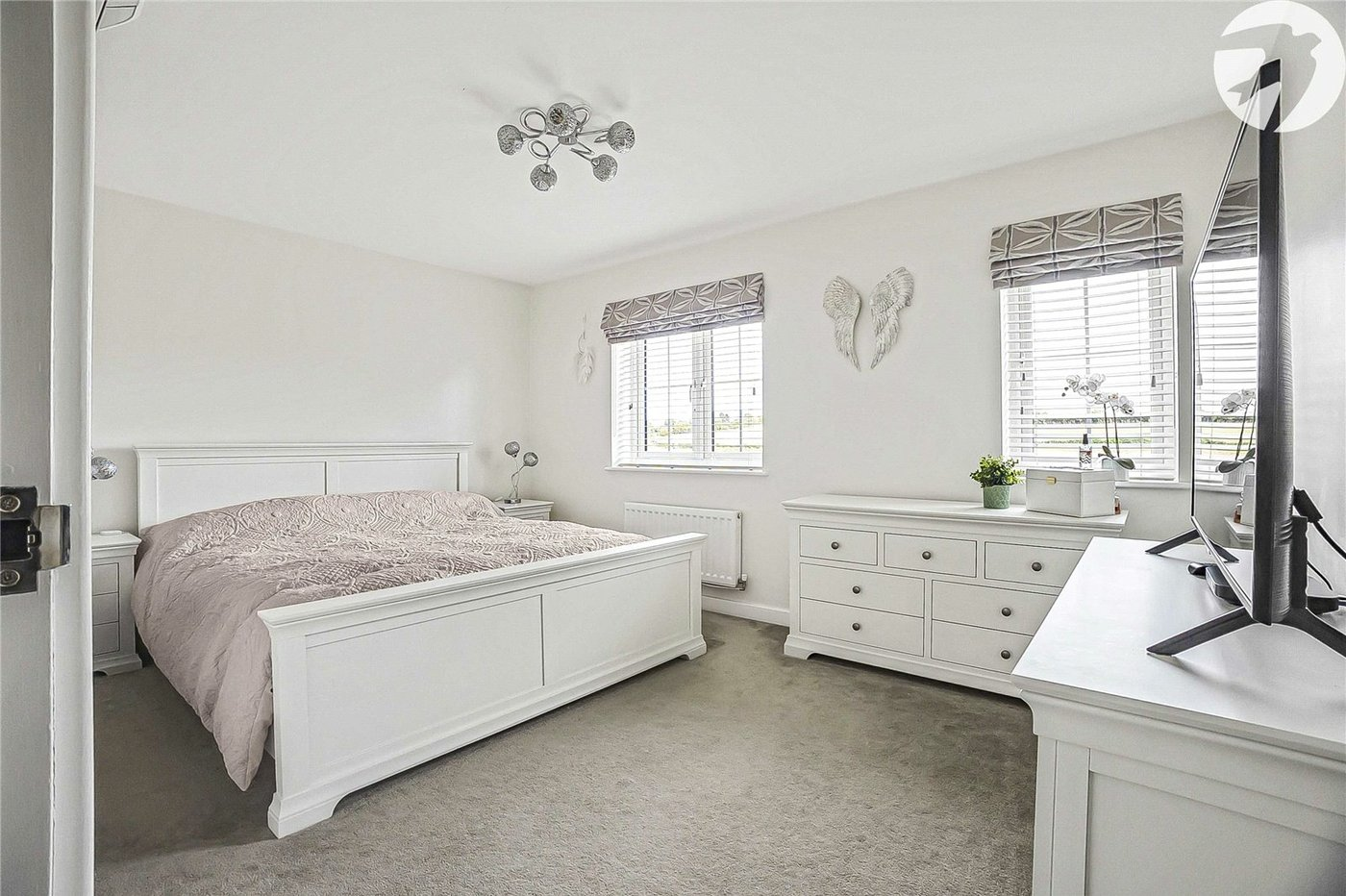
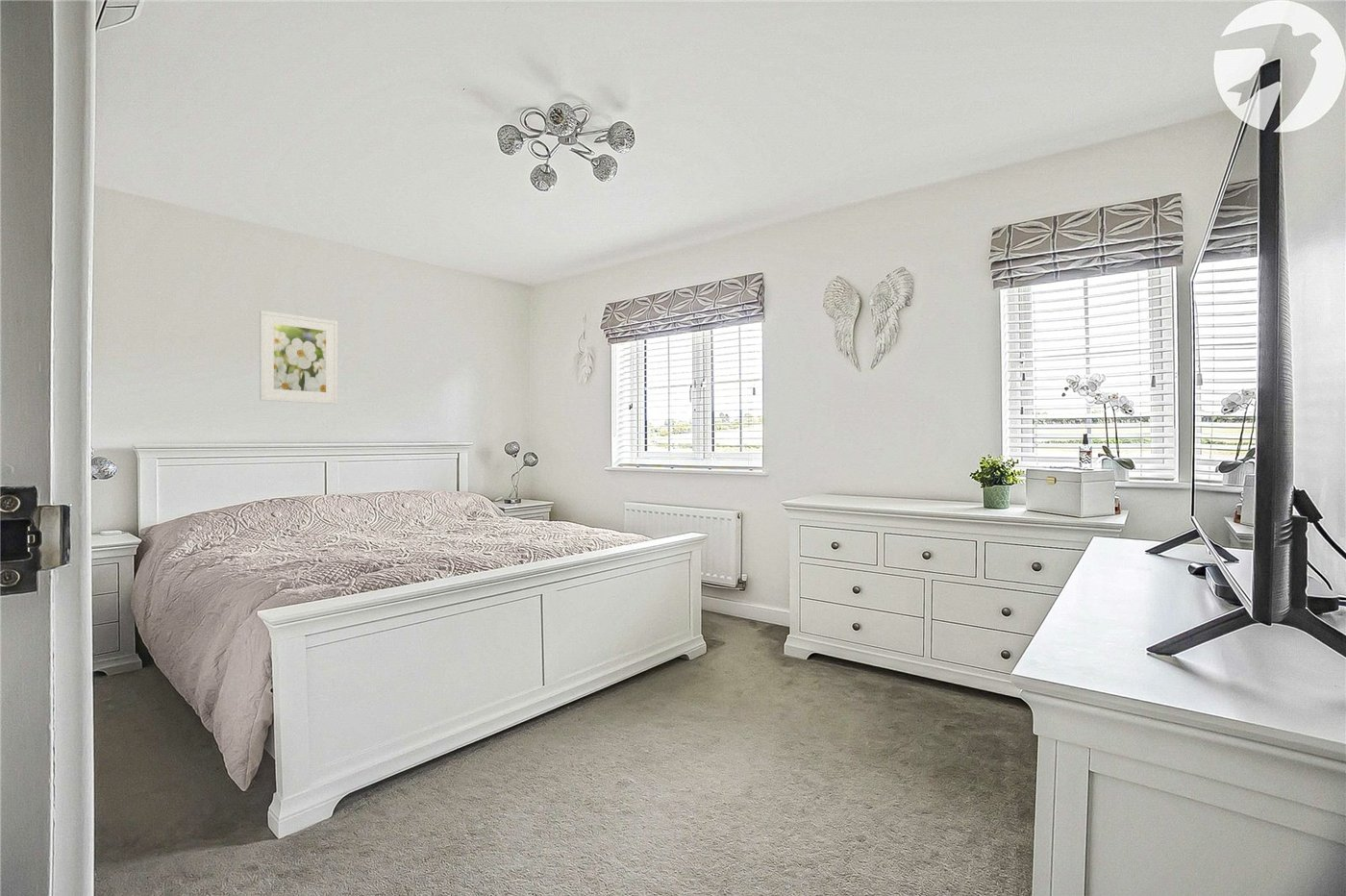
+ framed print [259,310,338,405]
